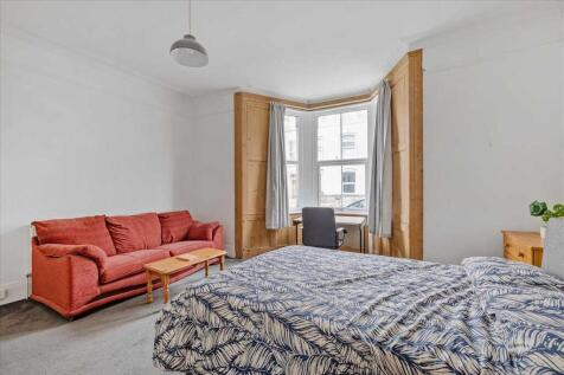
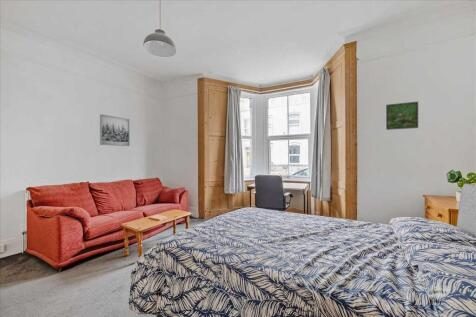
+ wall art [99,113,131,147]
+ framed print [385,101,419,131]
